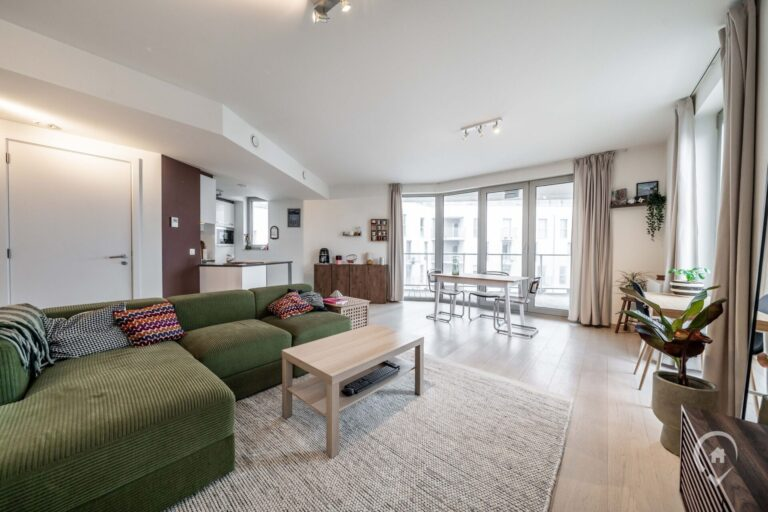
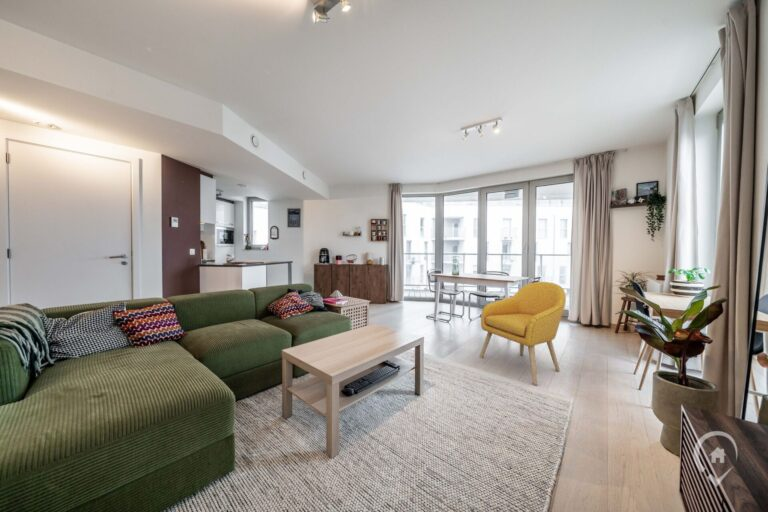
+ armchair [479,281,567,386]
